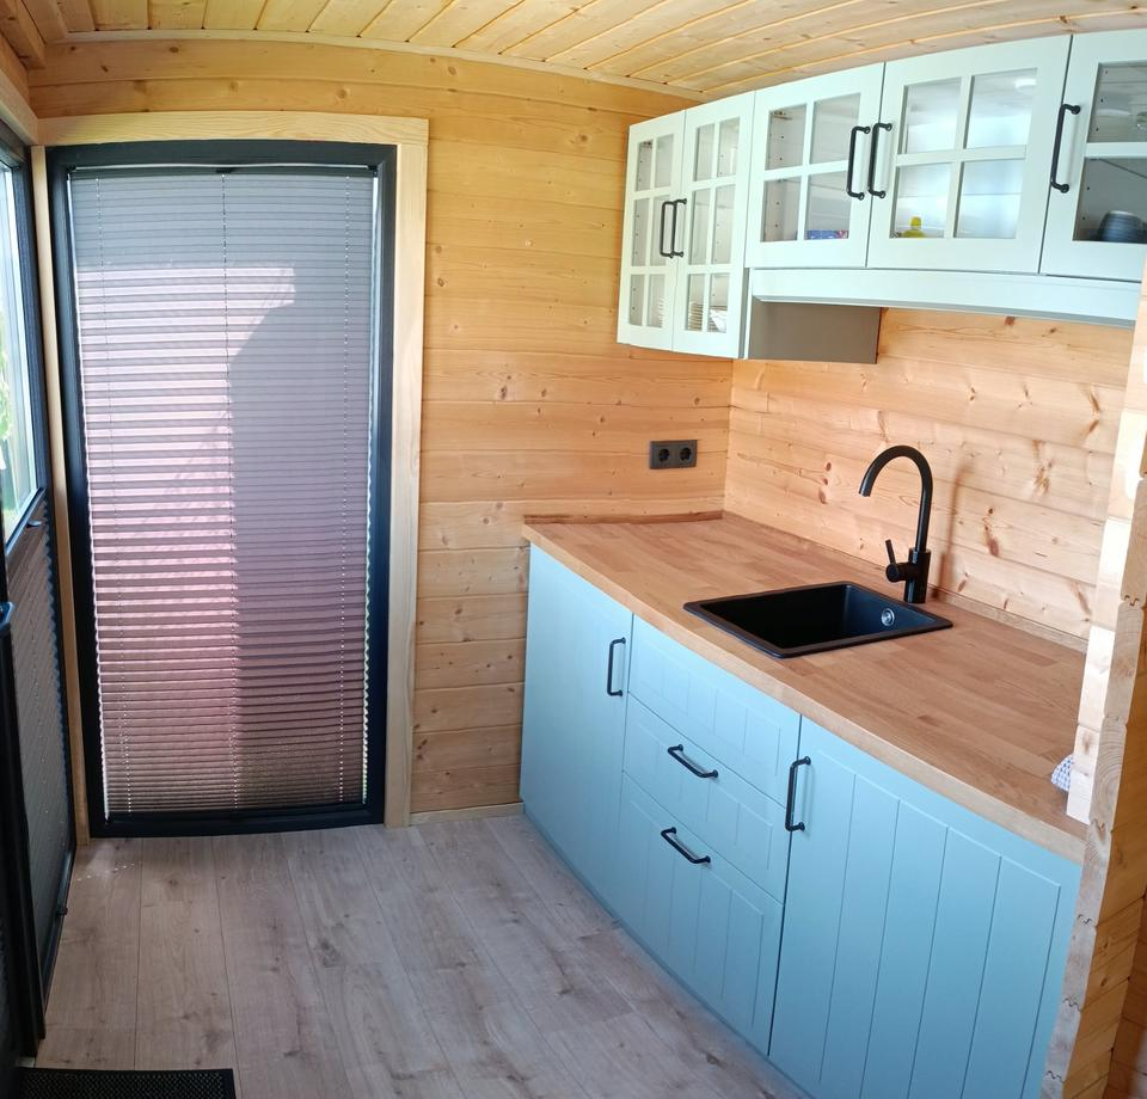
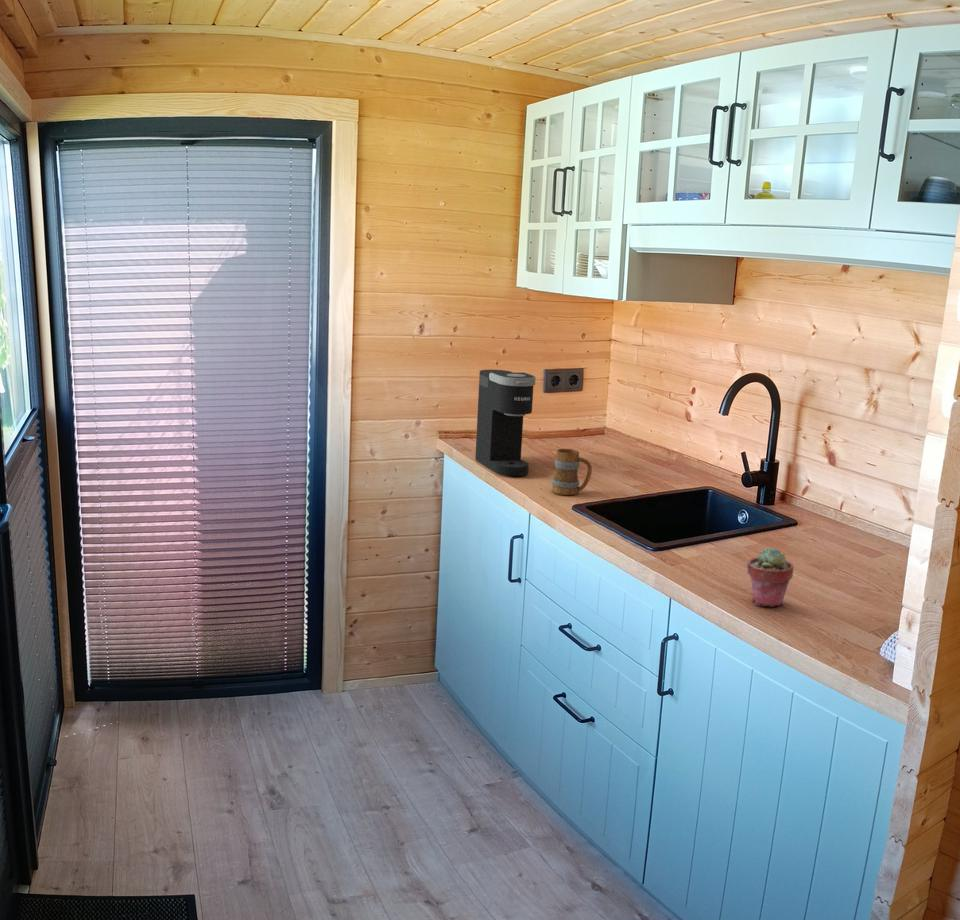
+ potted succulent [746,547,794,608]
+ coffee maker [474,369,537,477]
+ mug [551,448,593,496]
